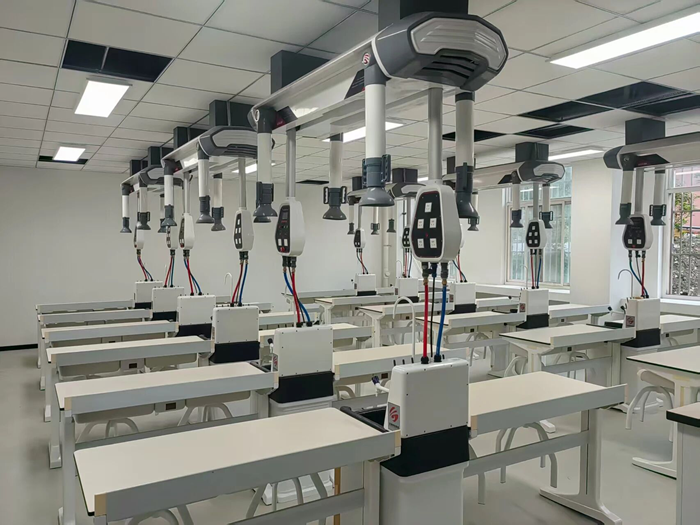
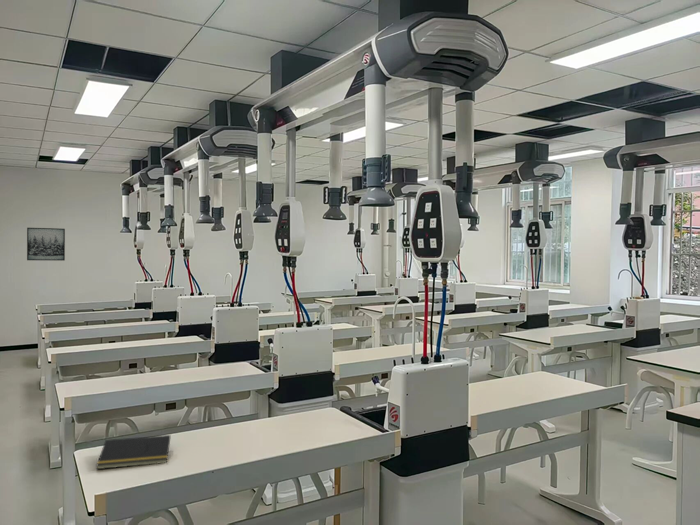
+ notepad [95,434,171,470]
+ wall art [26,227,66,262]
